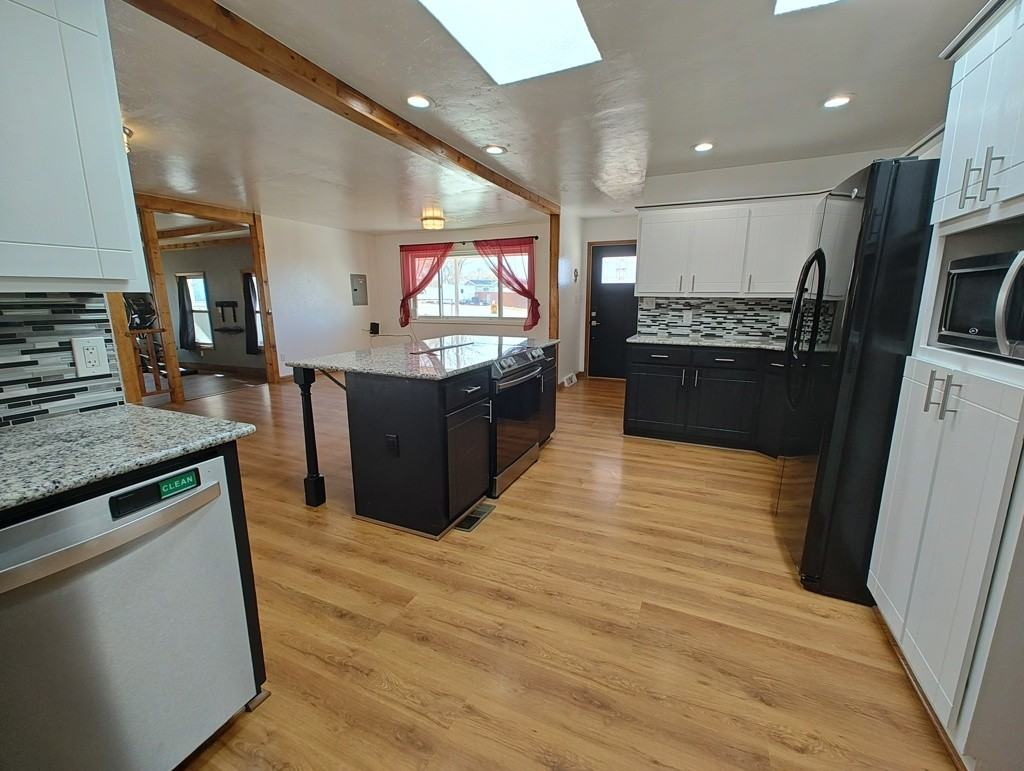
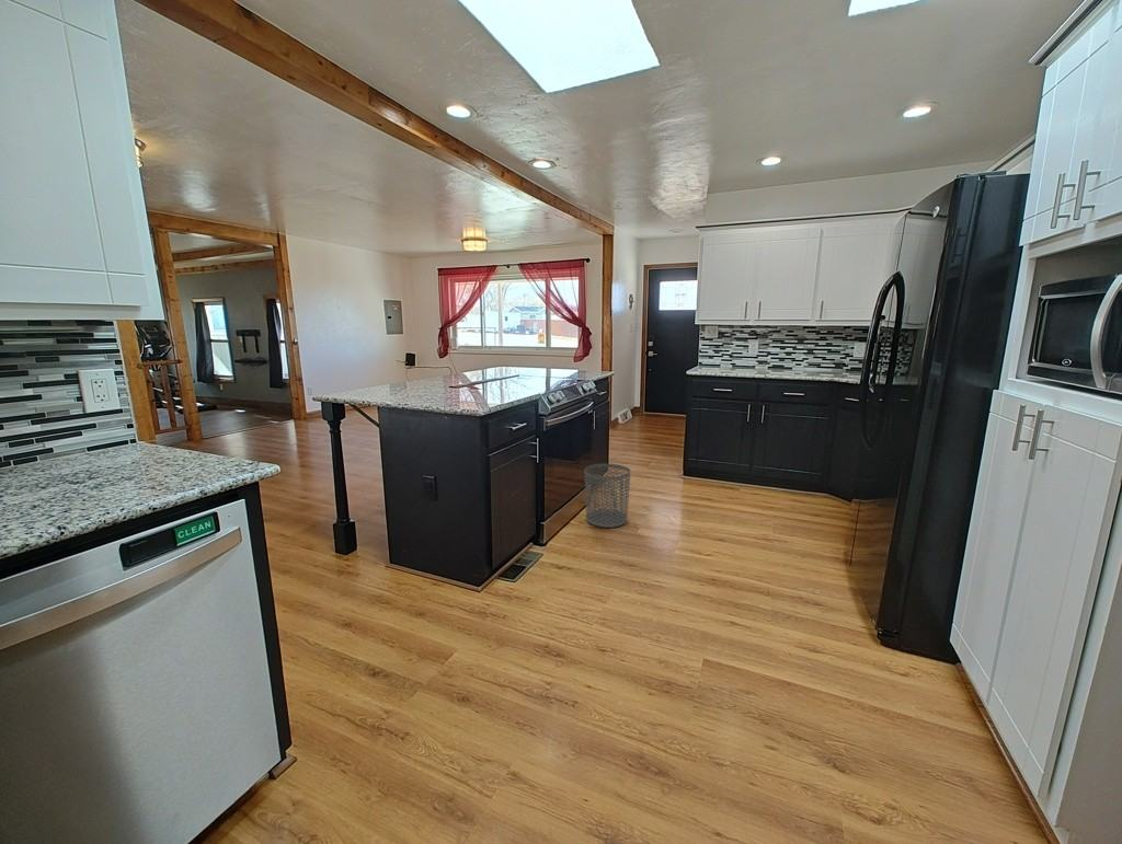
+ waste bin [584,463,631,529]
